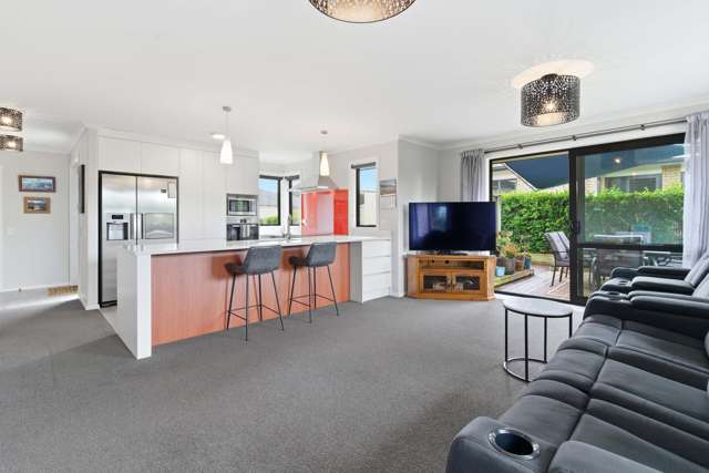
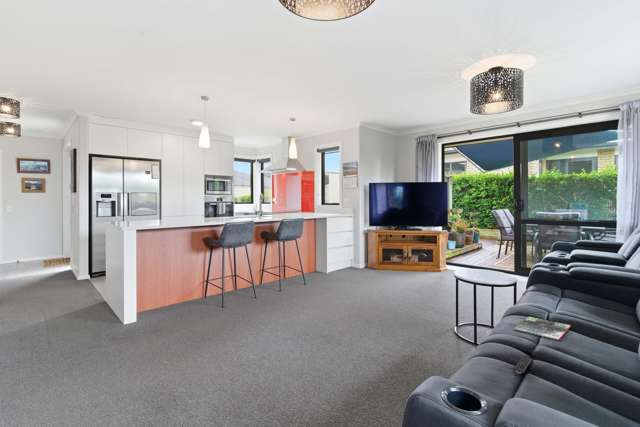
+ magazine [513,316,572,341]
+ remote control [513,356,534,375]
